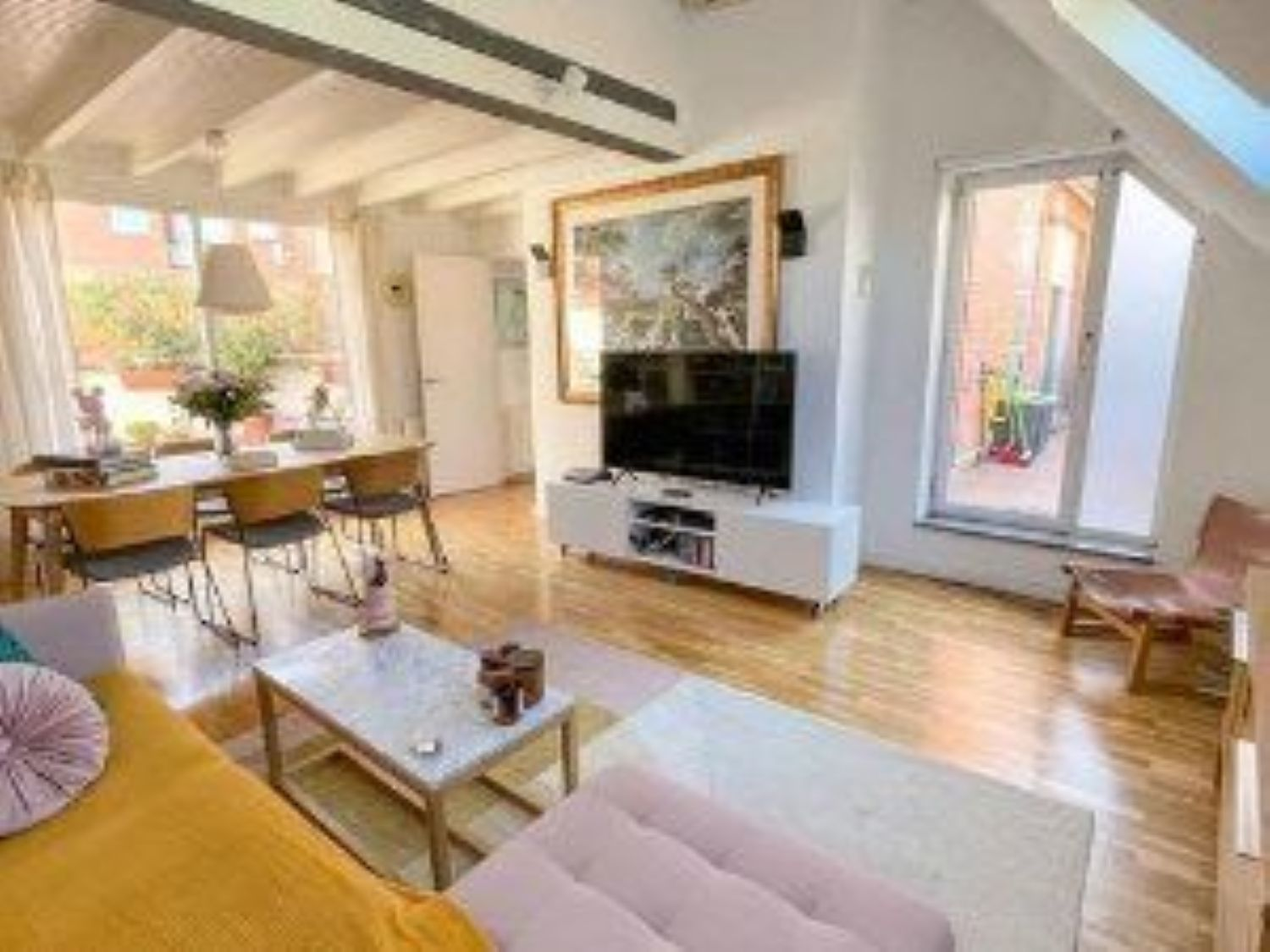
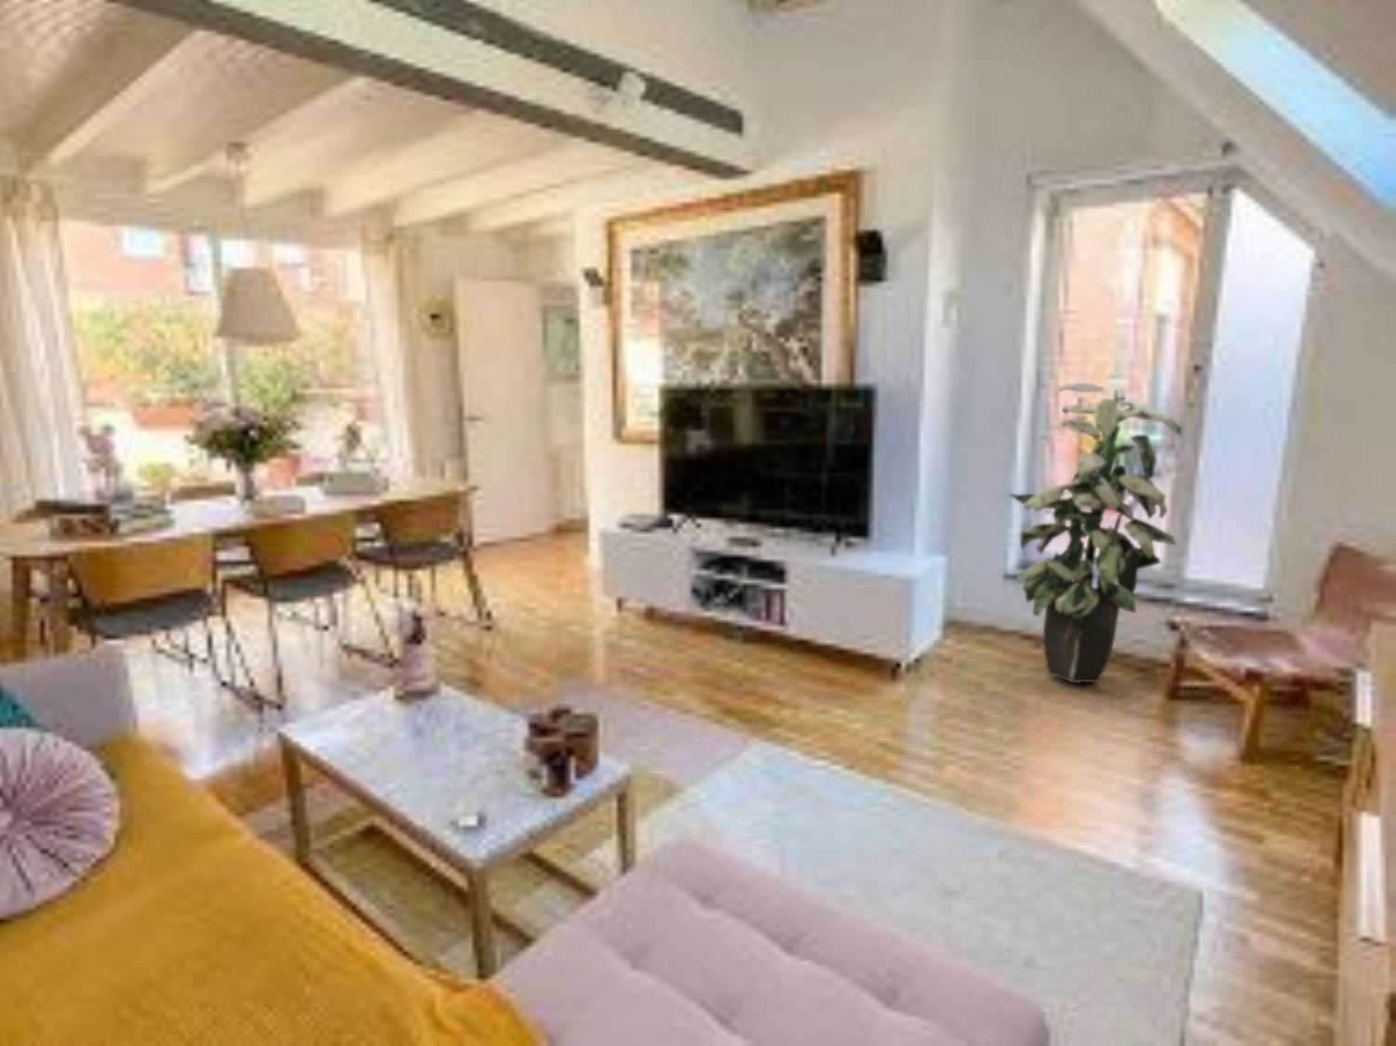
+ indoor plant [1008,382,1183,685]
